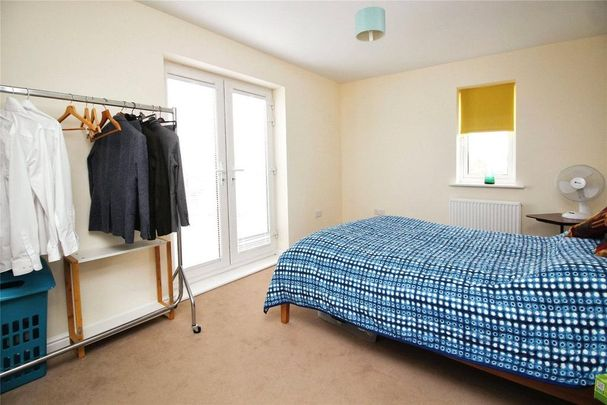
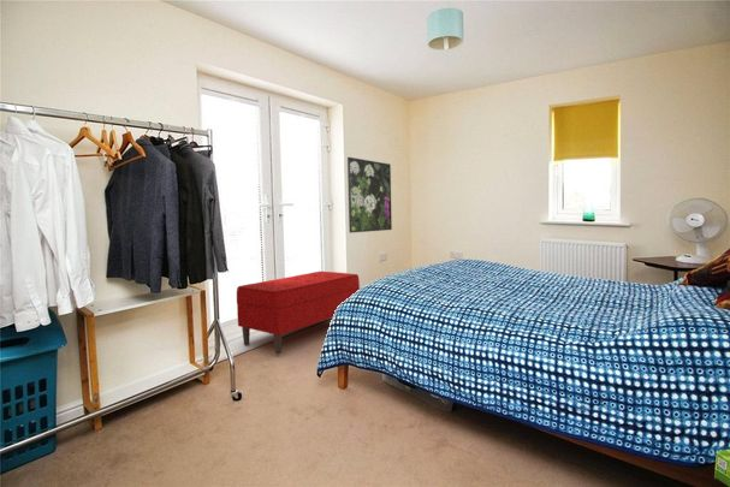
+ bench [236,271,361,355]
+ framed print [346,156,393,234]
